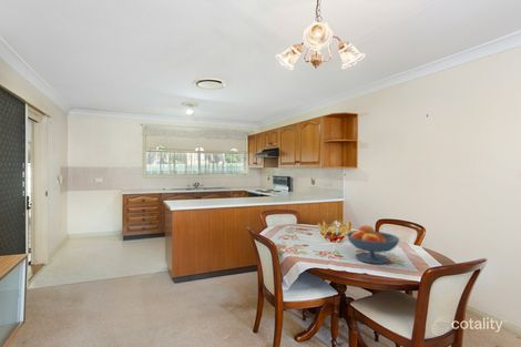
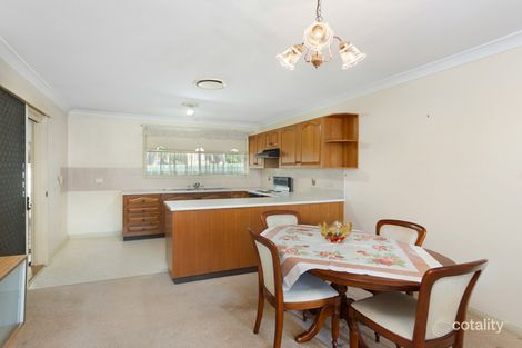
- fruit bowl [346,224,400,265]
